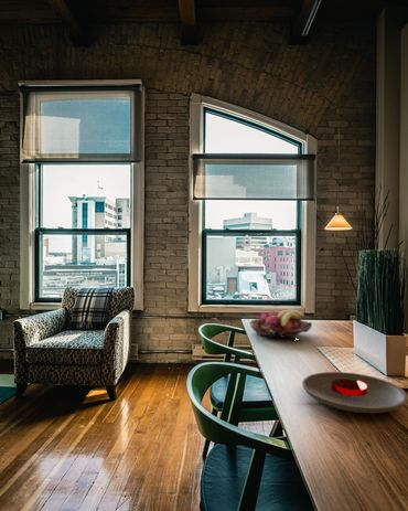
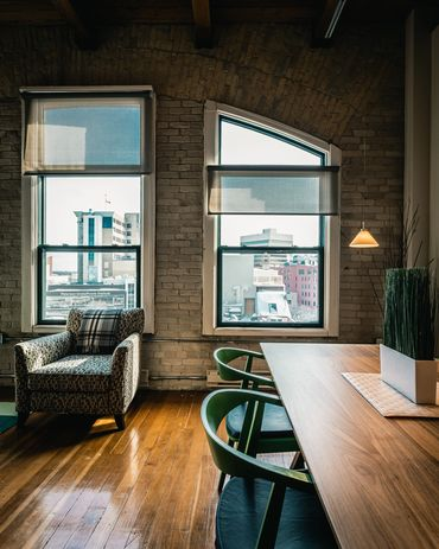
- plate [301,371,408,414]
- fruit basket [248,309,313,340]
